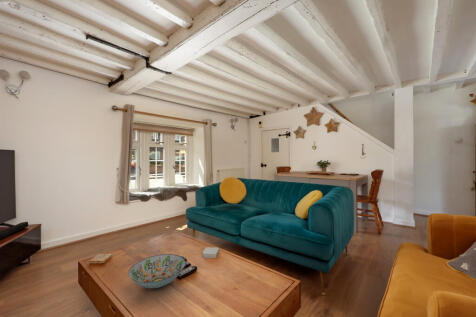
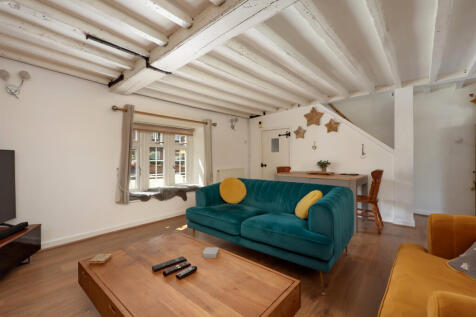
- decorative bowl [128,253,186,289]
